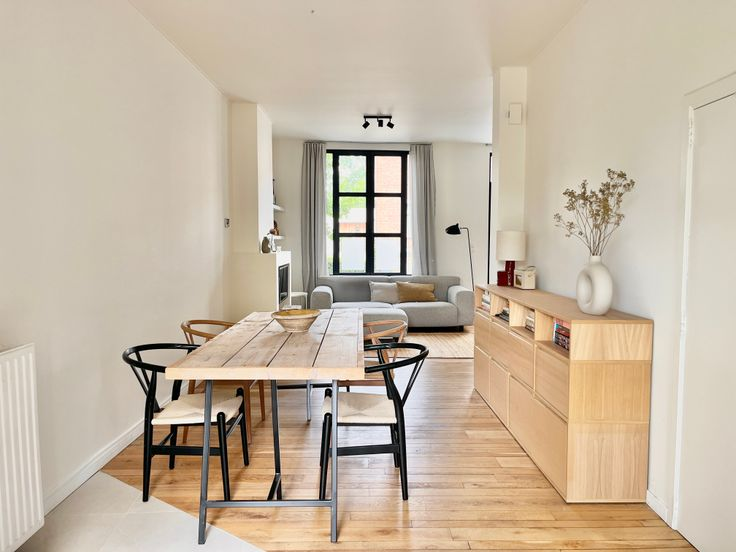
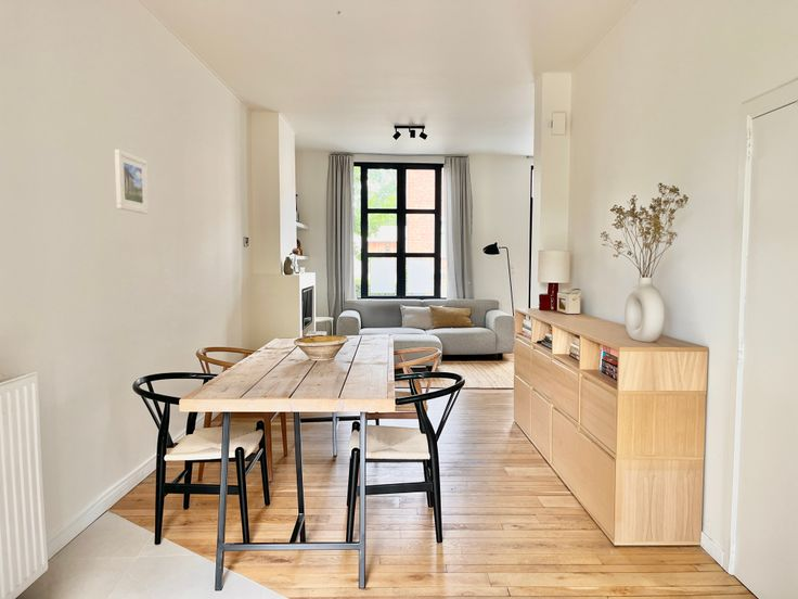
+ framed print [114,149,150,215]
